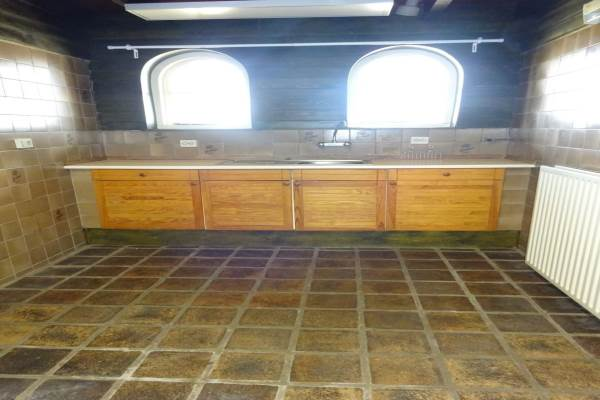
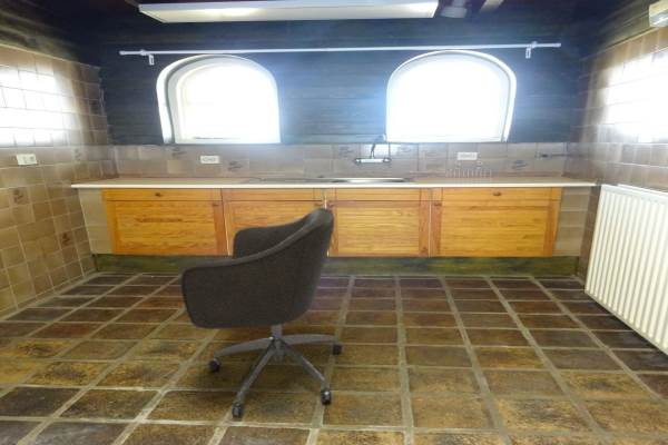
+ chair [179,207,343,419]
